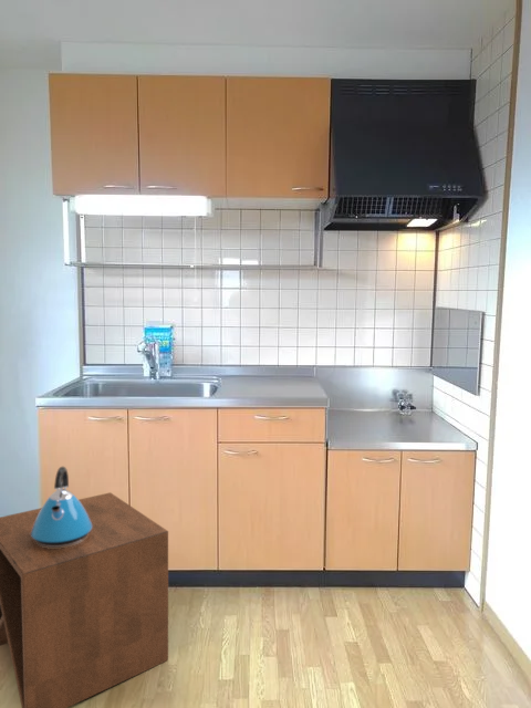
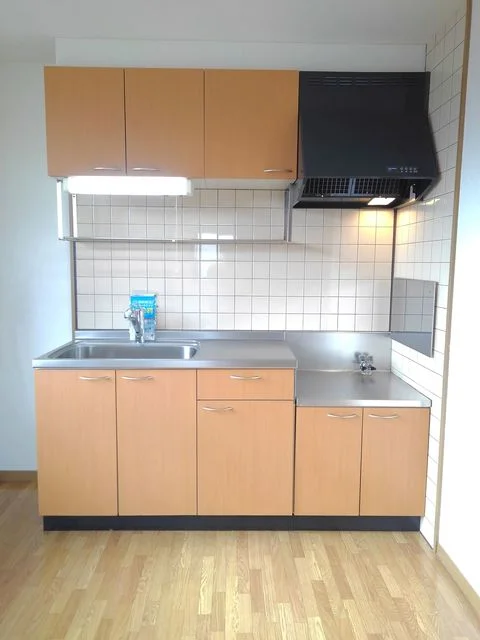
- side table [0,491,169,708]
- kettle [31,466,92,549]
